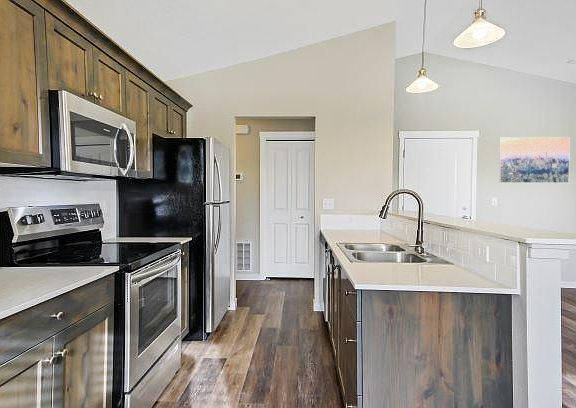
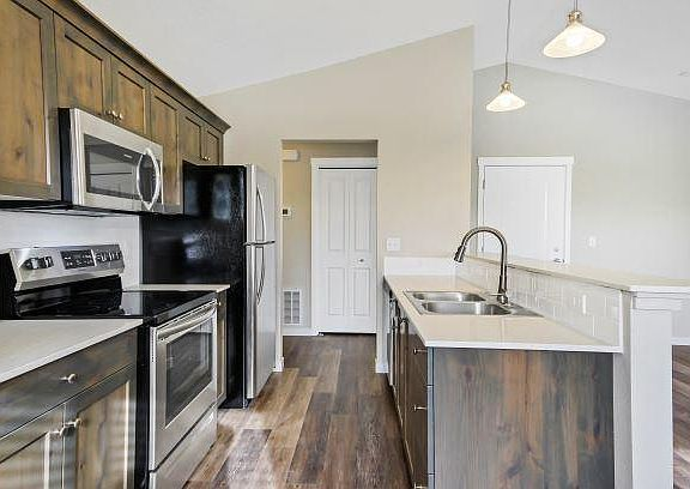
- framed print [498,136,571,184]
